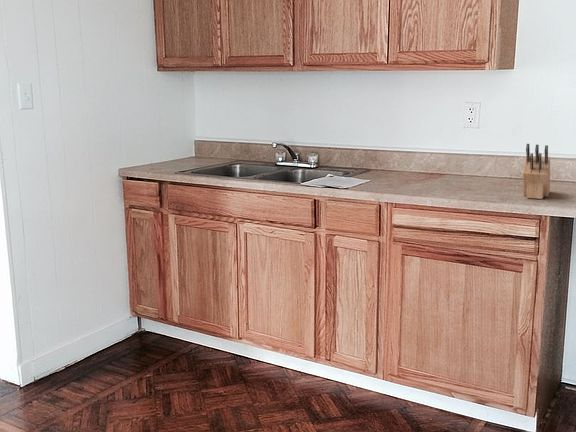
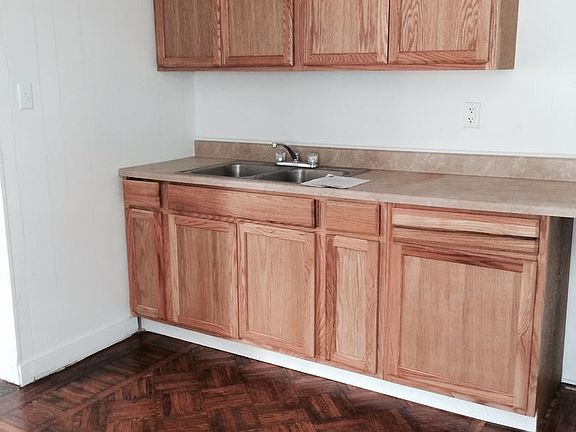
- knife block [522,143,551,200]
